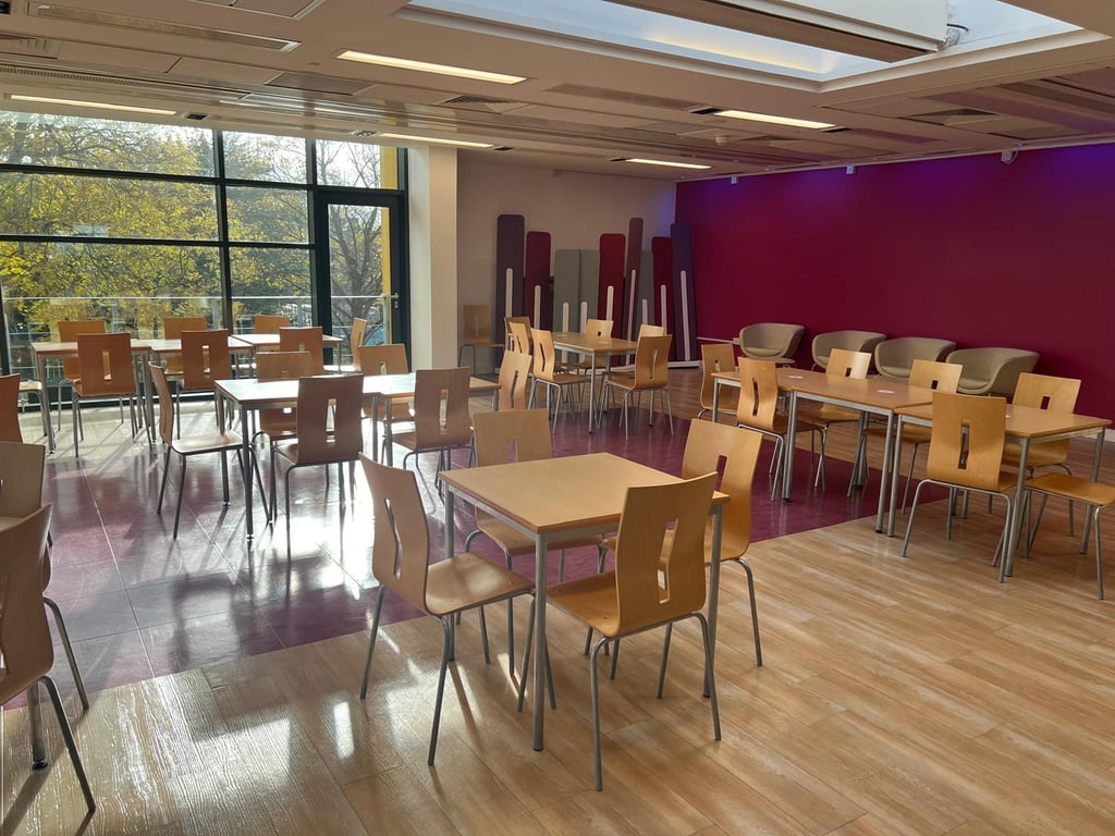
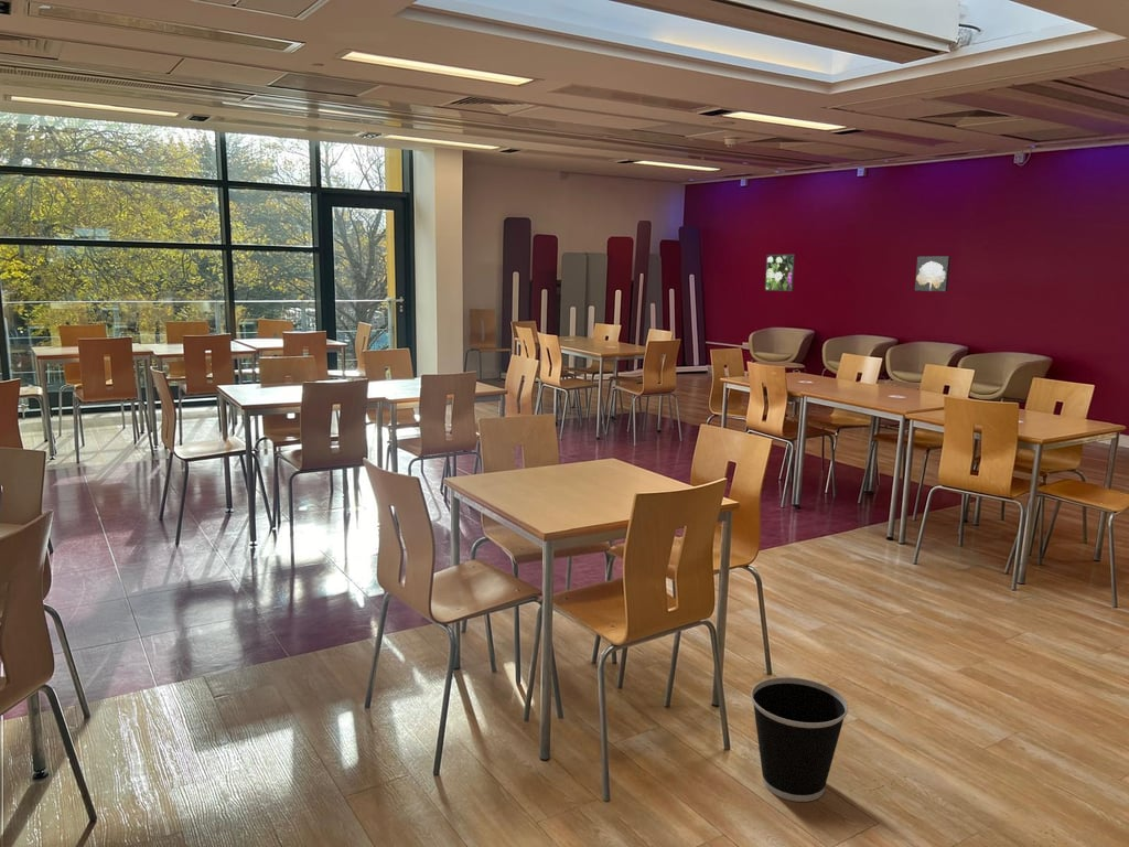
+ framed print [764,254,796,292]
+ wastebasket [750,676,849,803]
+ wall art [914,255,951,292]
